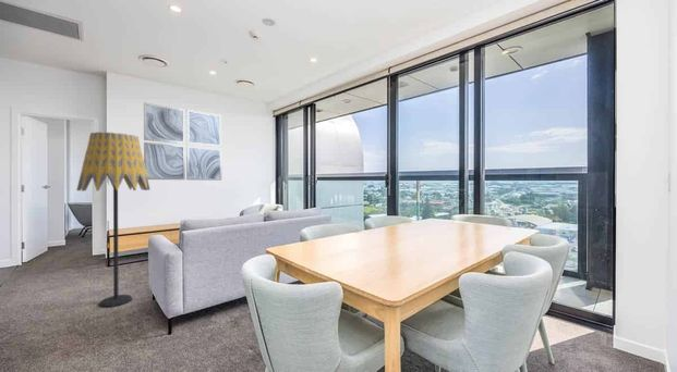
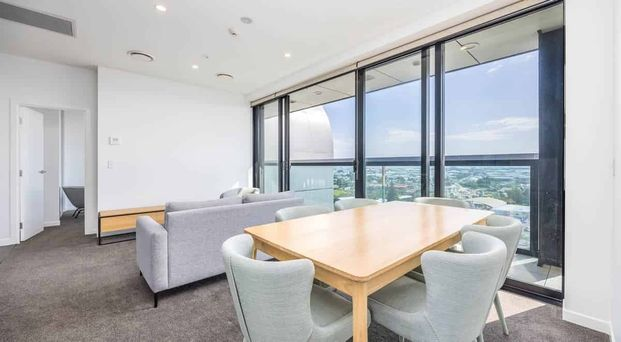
- wall art [143,102,222,182]
- floor lamp [75,132,152,308]
